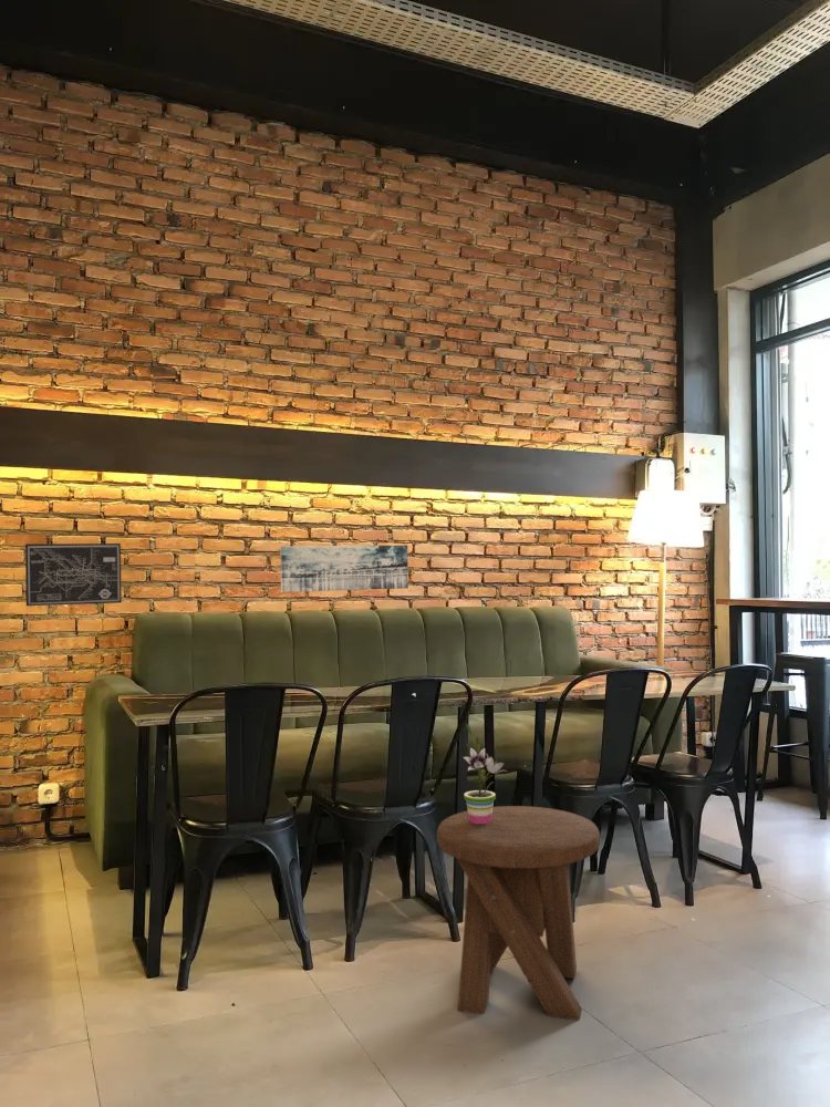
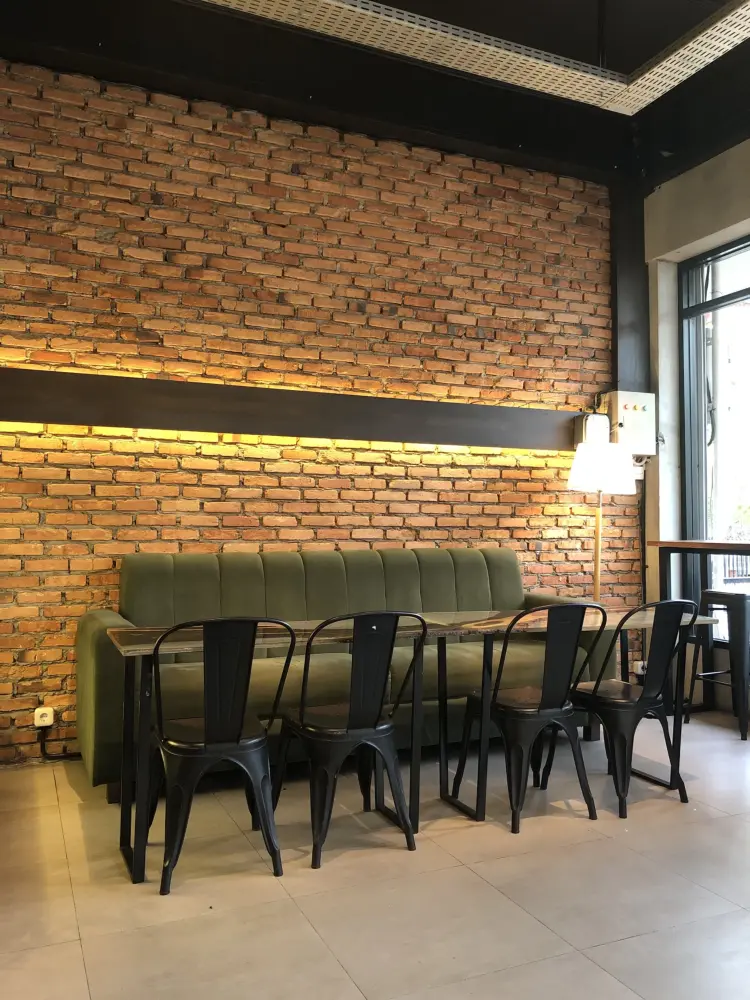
- potted plant [461,723,508,824]
- music stool [436,805,601,1022]
- wall art [279,545,409,593]
- wall art [24,542,123,607]
